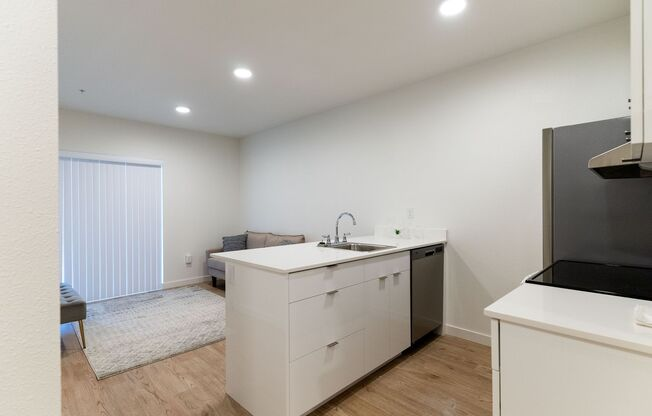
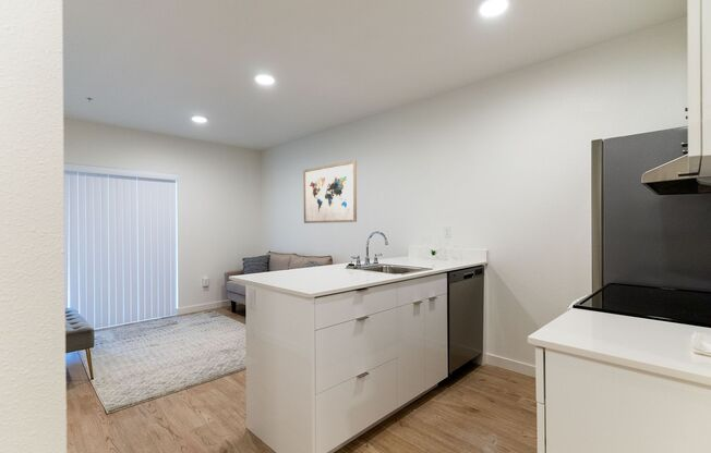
+ wall art [302,159,358,224]
